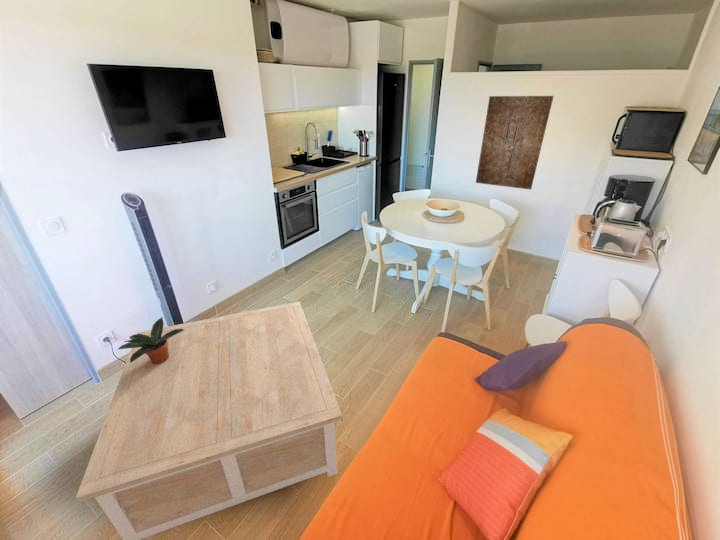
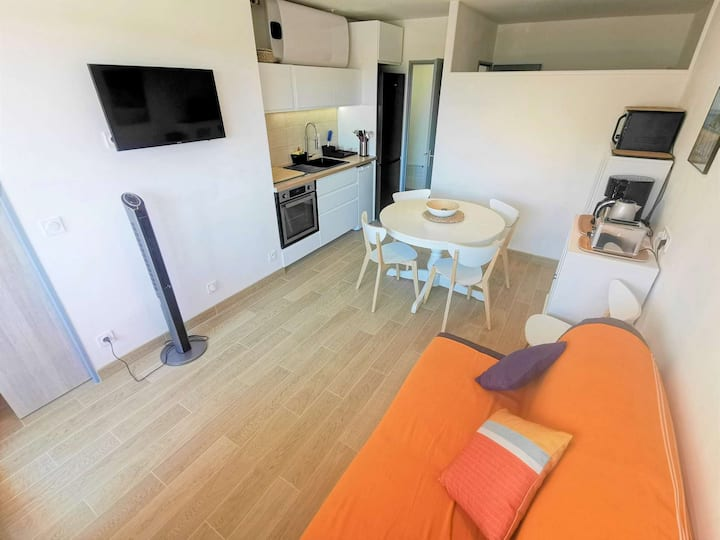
- potted plant [117,316,184,364]
- wall art [475,95,555,191]
- coffee table [74,300,343,540]
